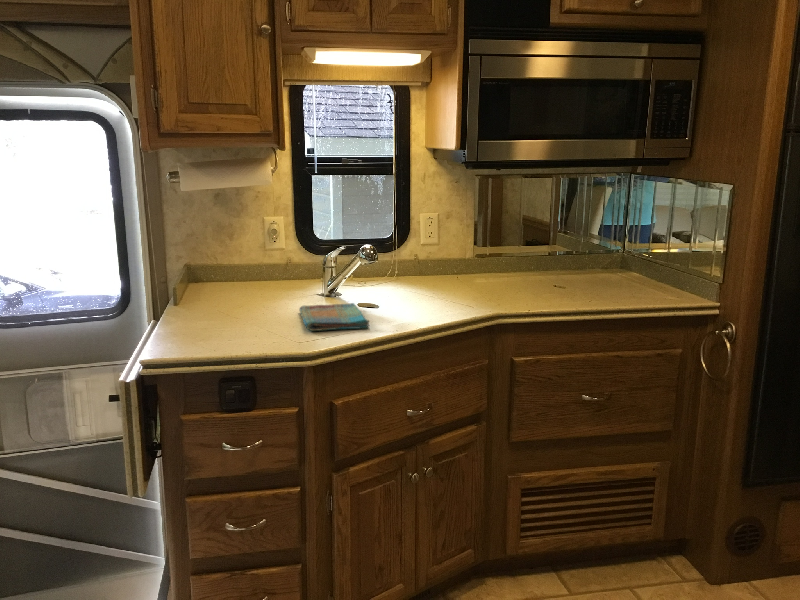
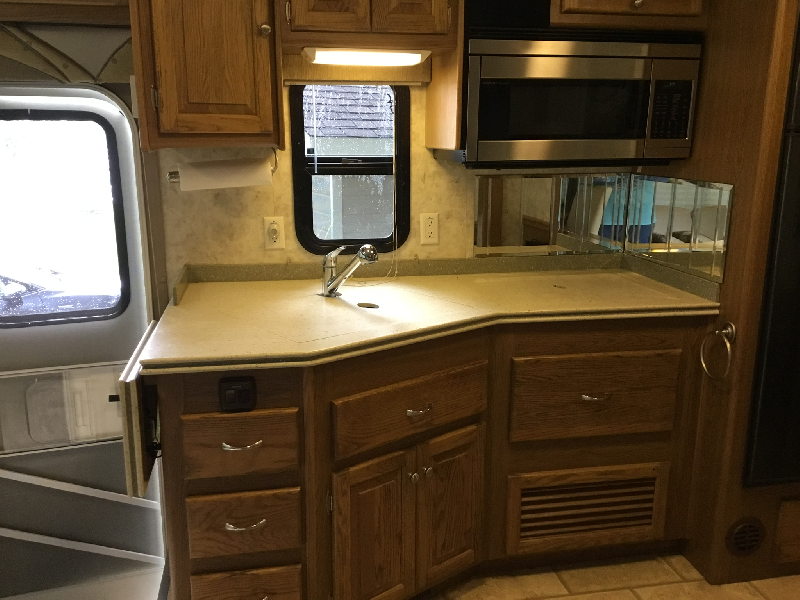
- dish towel [298,302,371,332]
